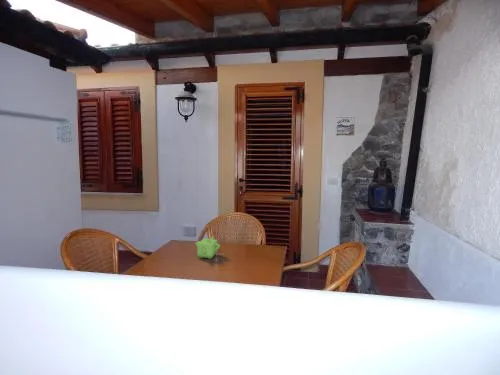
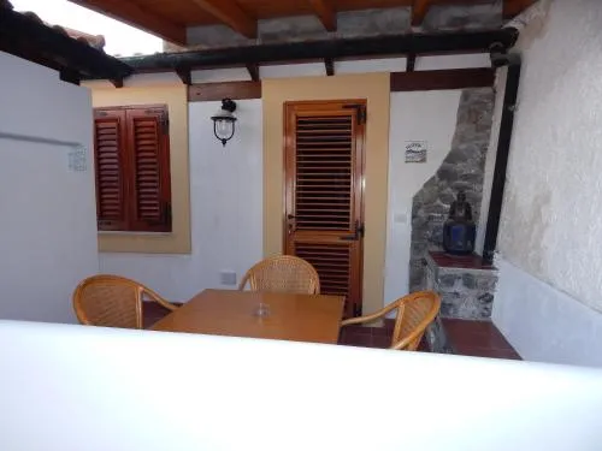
- teapot [195,235,221,260]
